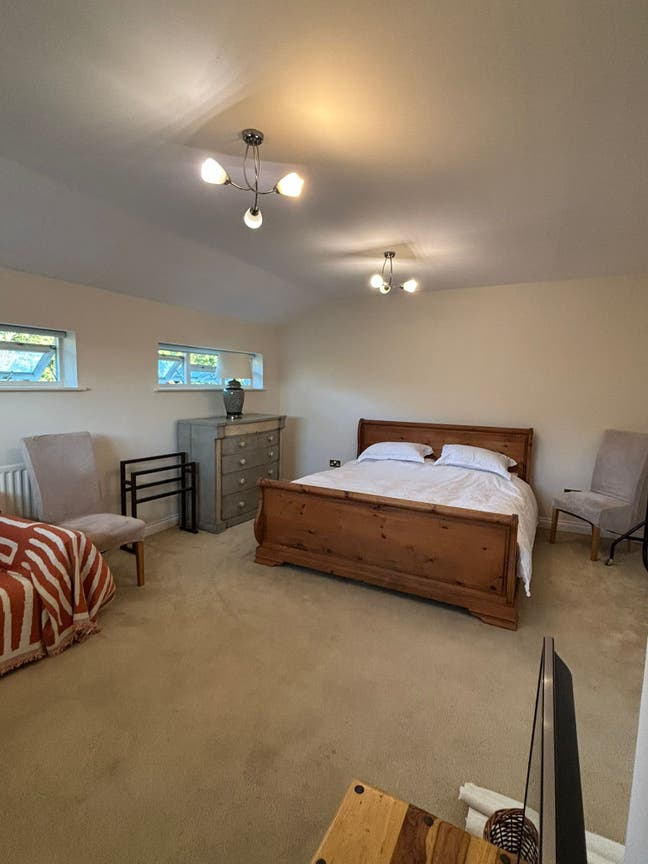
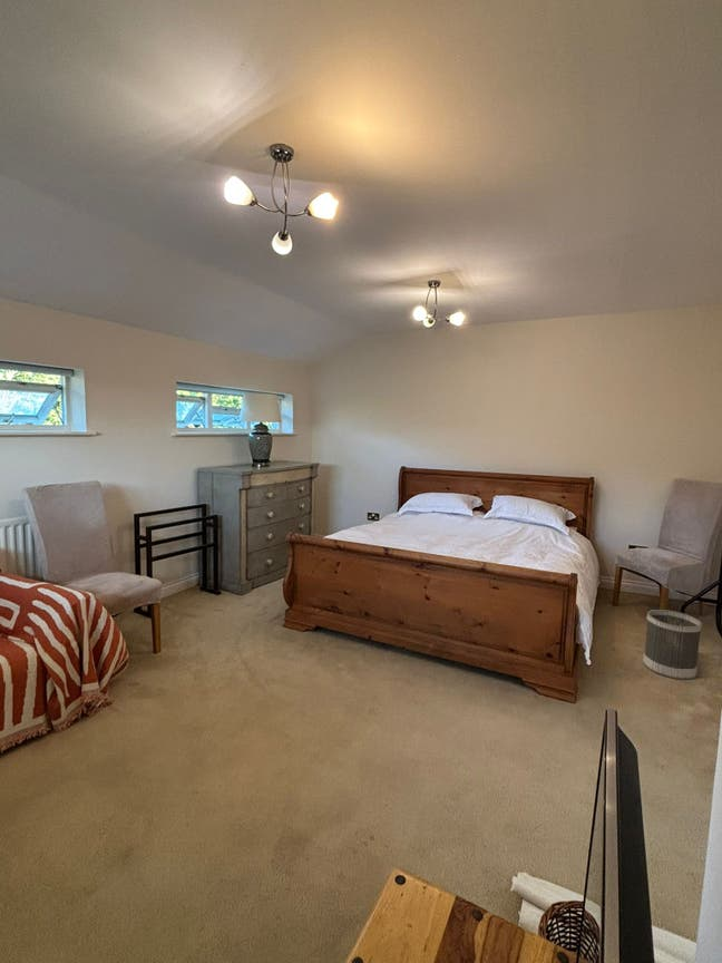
+ wastebasket [642,609,703,680]
